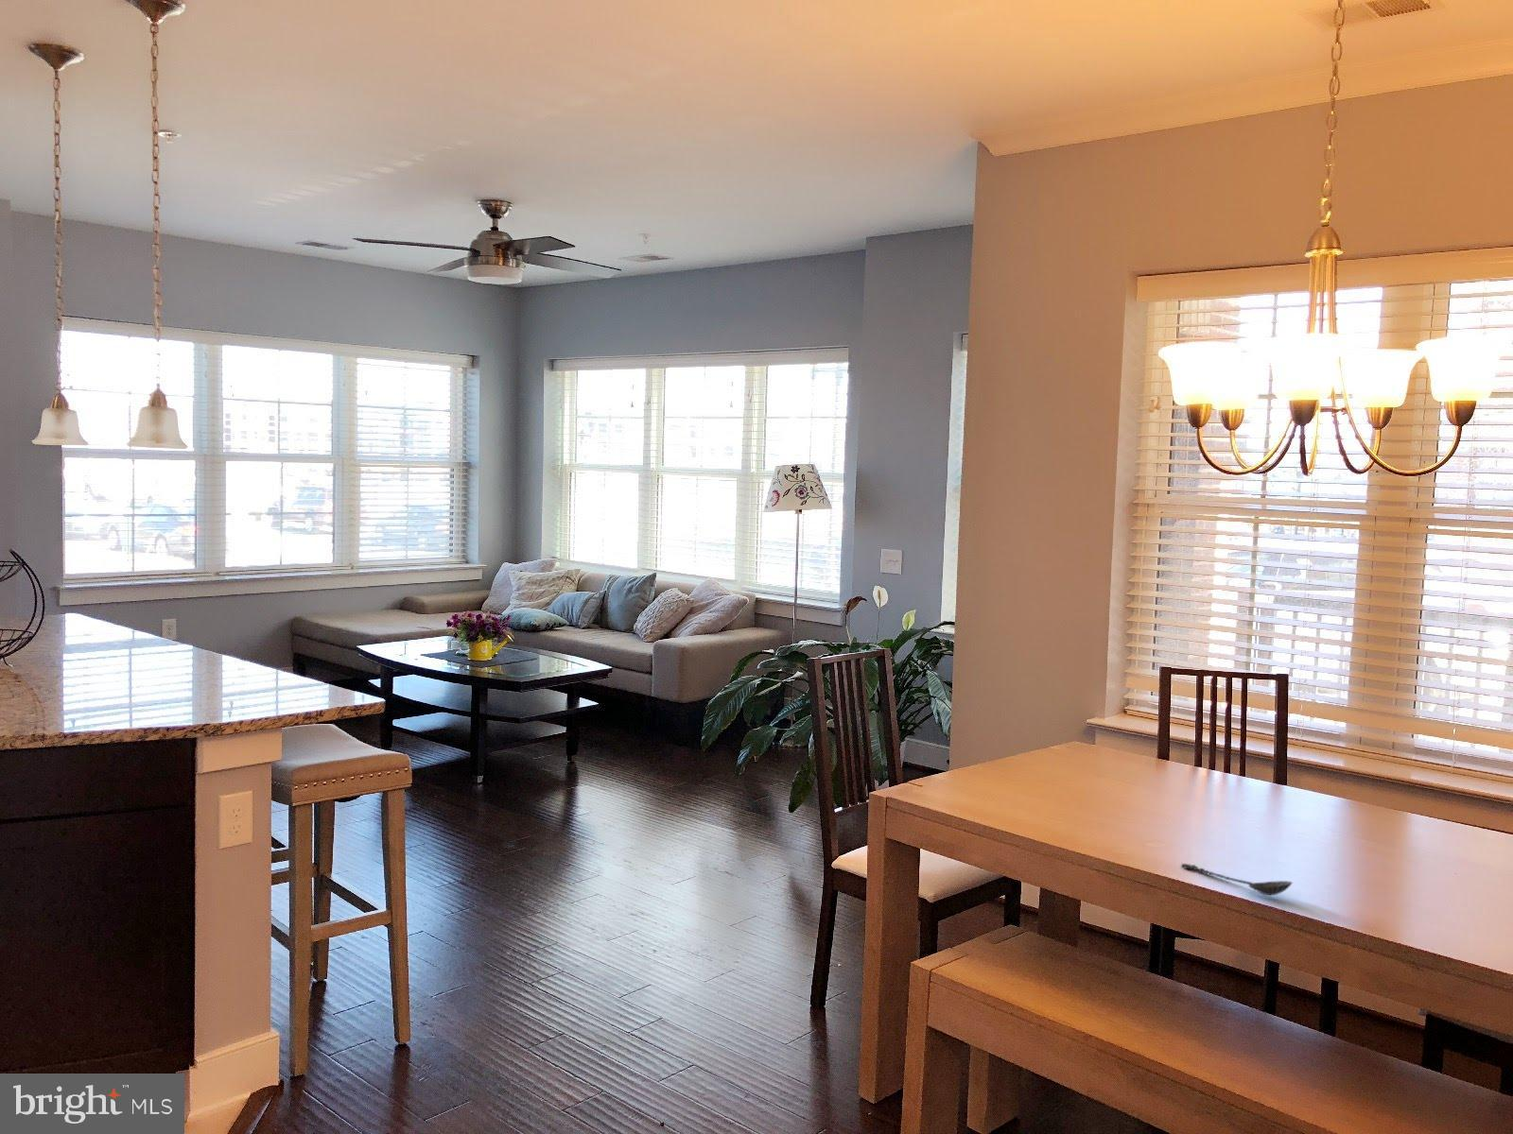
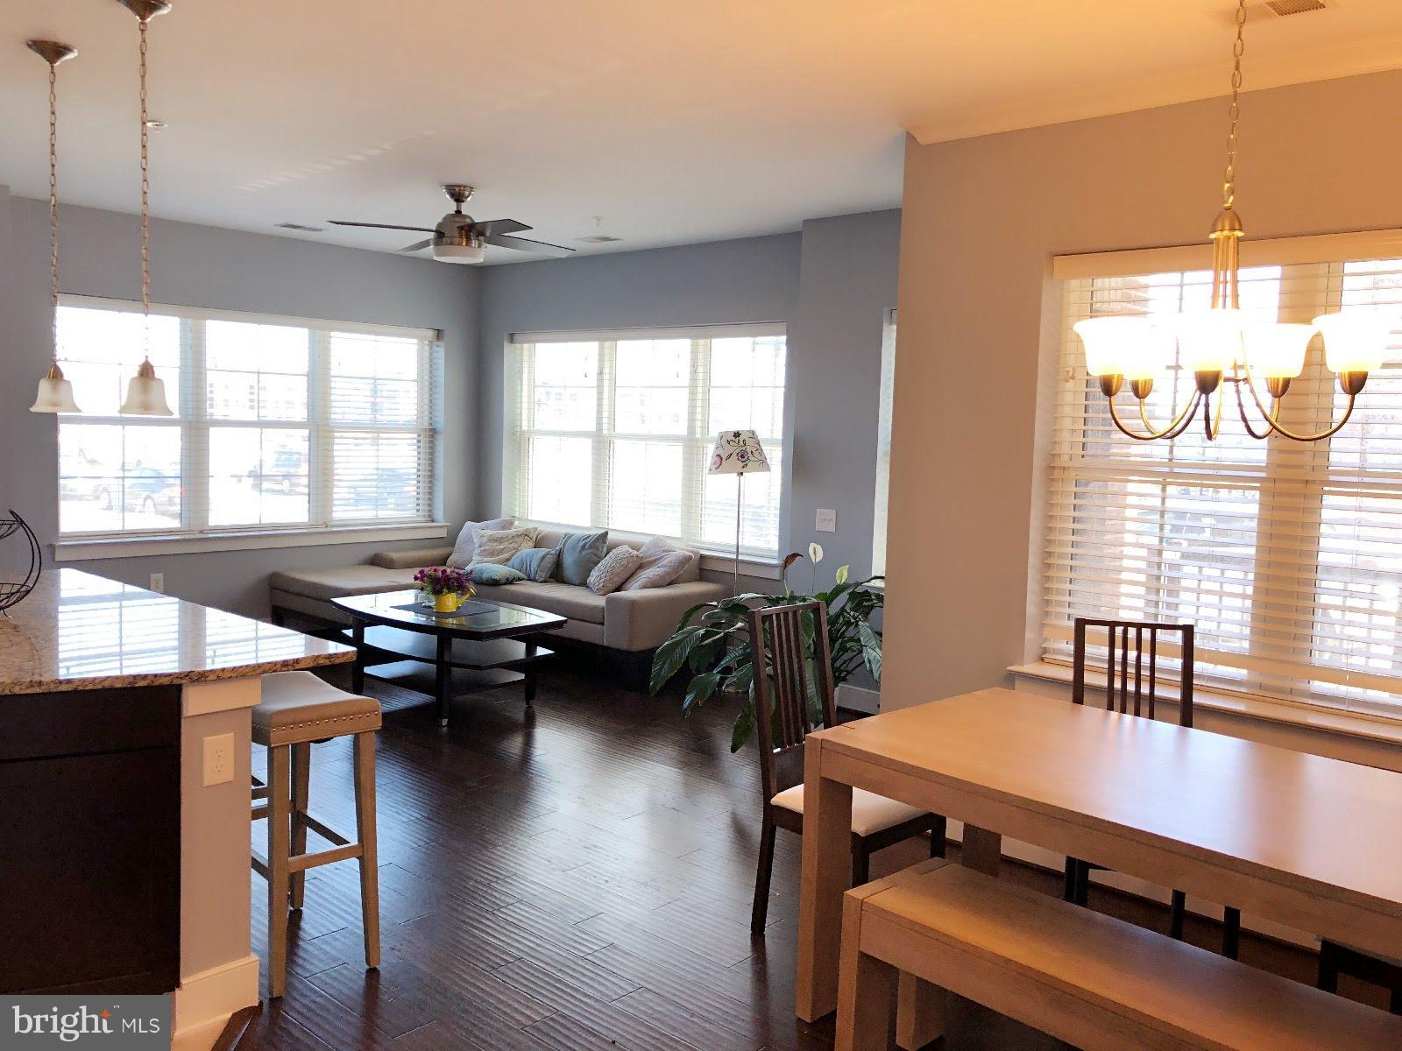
- spoon [1181,862,1293,896]
